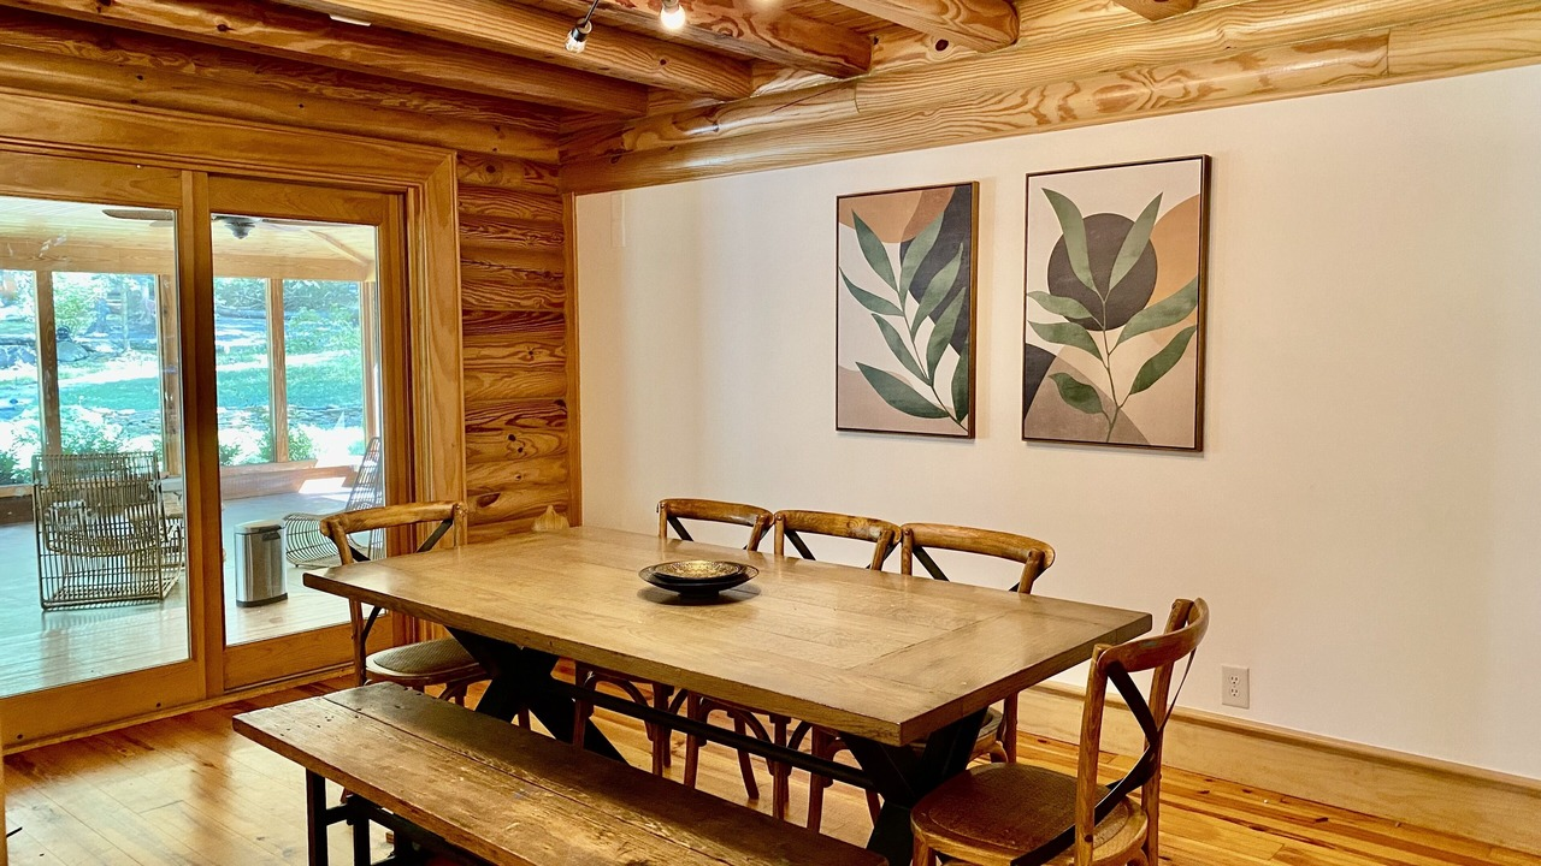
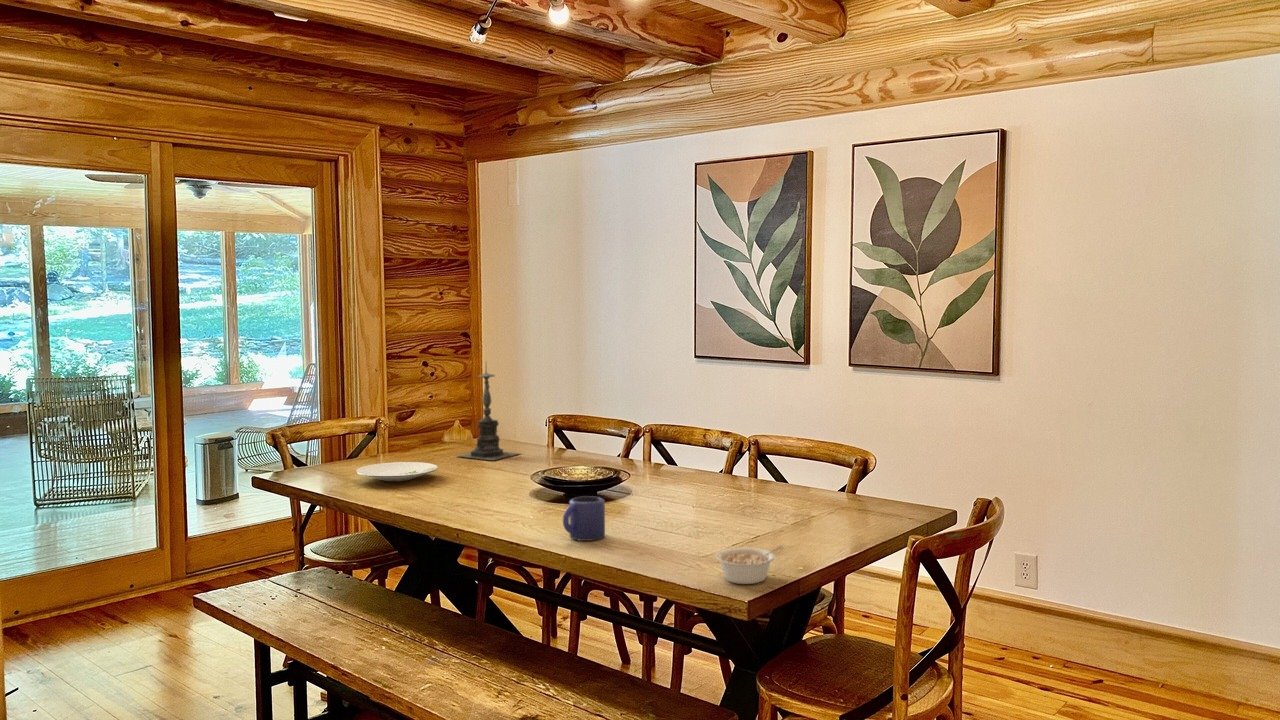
+ candle holder [457,360,521,461]
+ legume [715,545,784,585]
+ mug [562,495,606,542]
+ plate [355,461,439,483]
